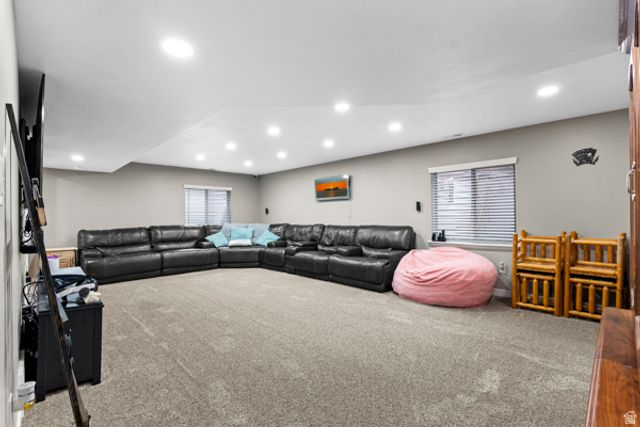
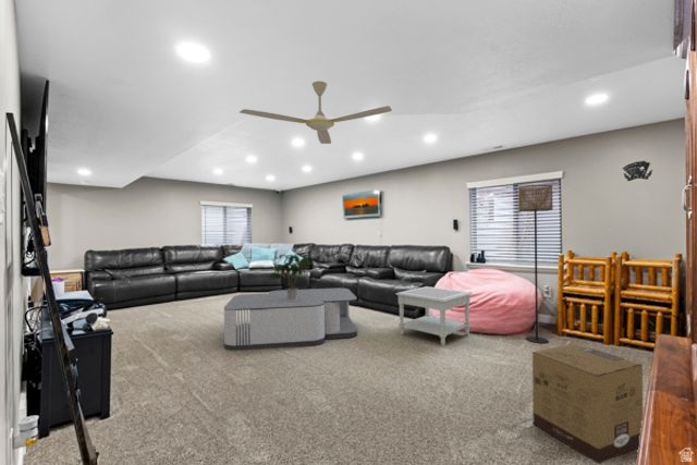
+ coffee table [223,287,358,352]
+ side table [394,285,474,346]
+ potted plant [269,253,315,301]
+ ceiling fan [239,81,393,145]
+ floor lamp [517,184,554,344]
+ cardboard box [531,343,644,464]
